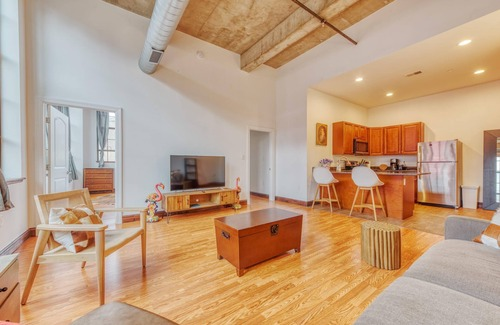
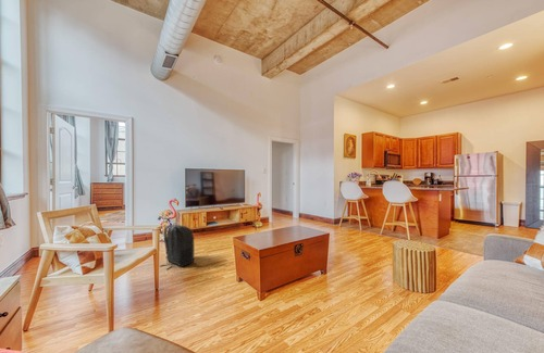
+ backpack [159,223,195,270]
